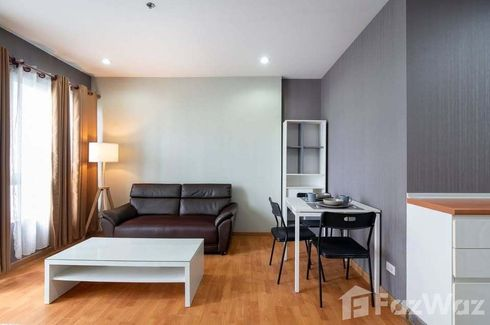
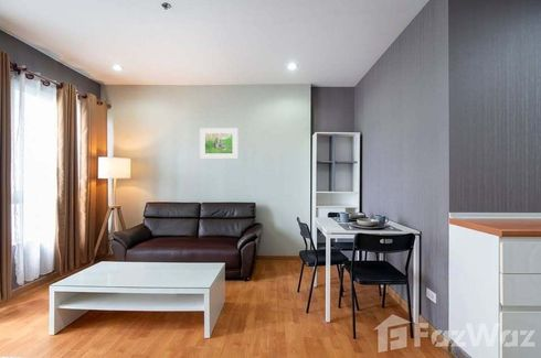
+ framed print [199,127,238,160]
